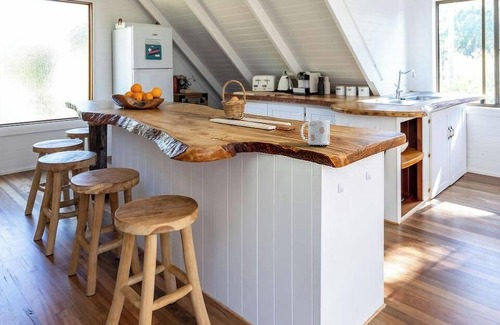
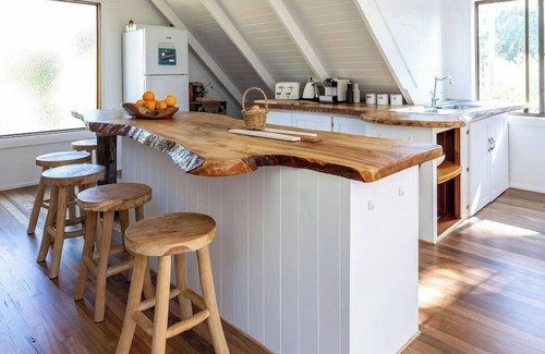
- mug [300,119,331,146]
